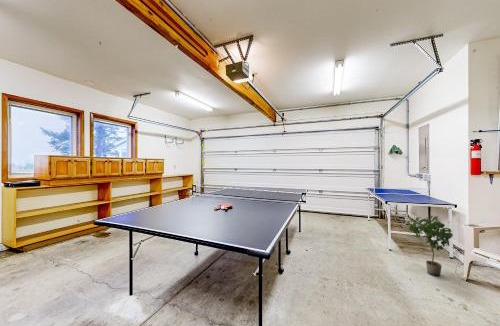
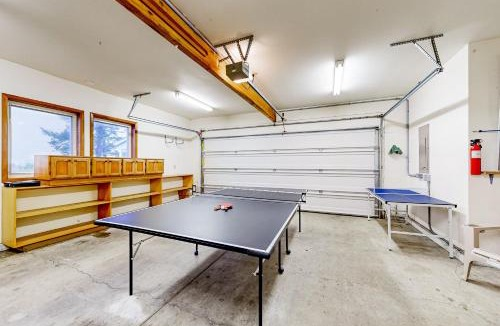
- potted plant [406,215,454,277]
